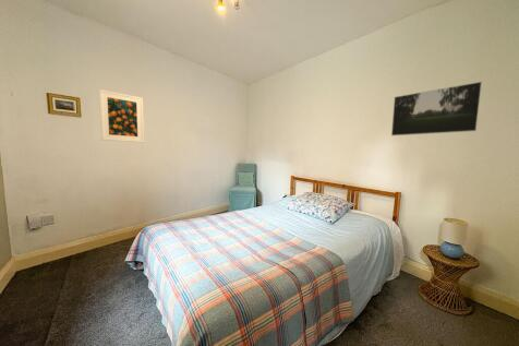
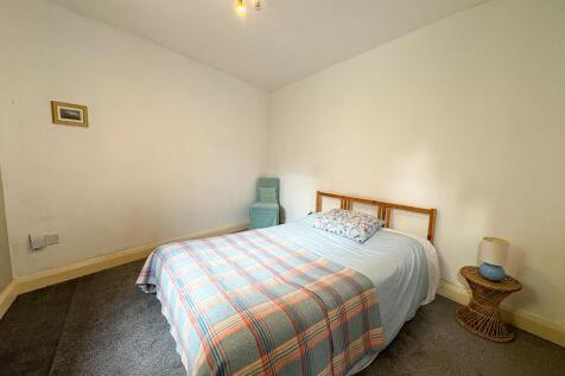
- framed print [98,88,145,144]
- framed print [390,81,483,136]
